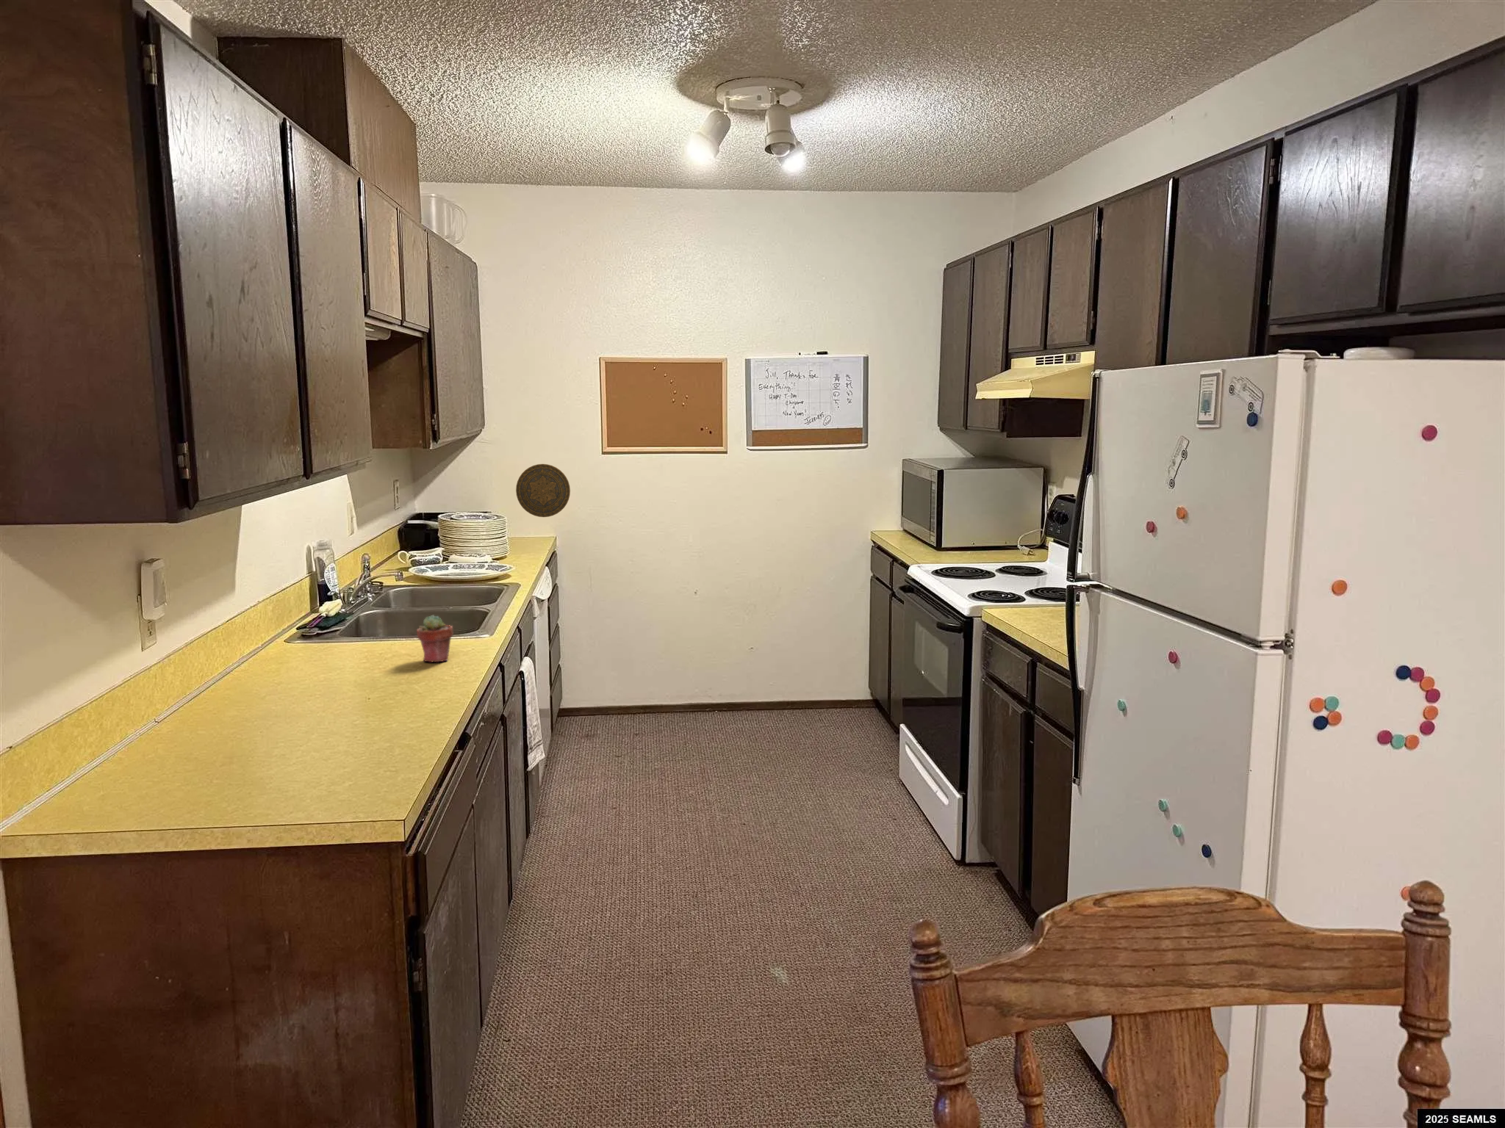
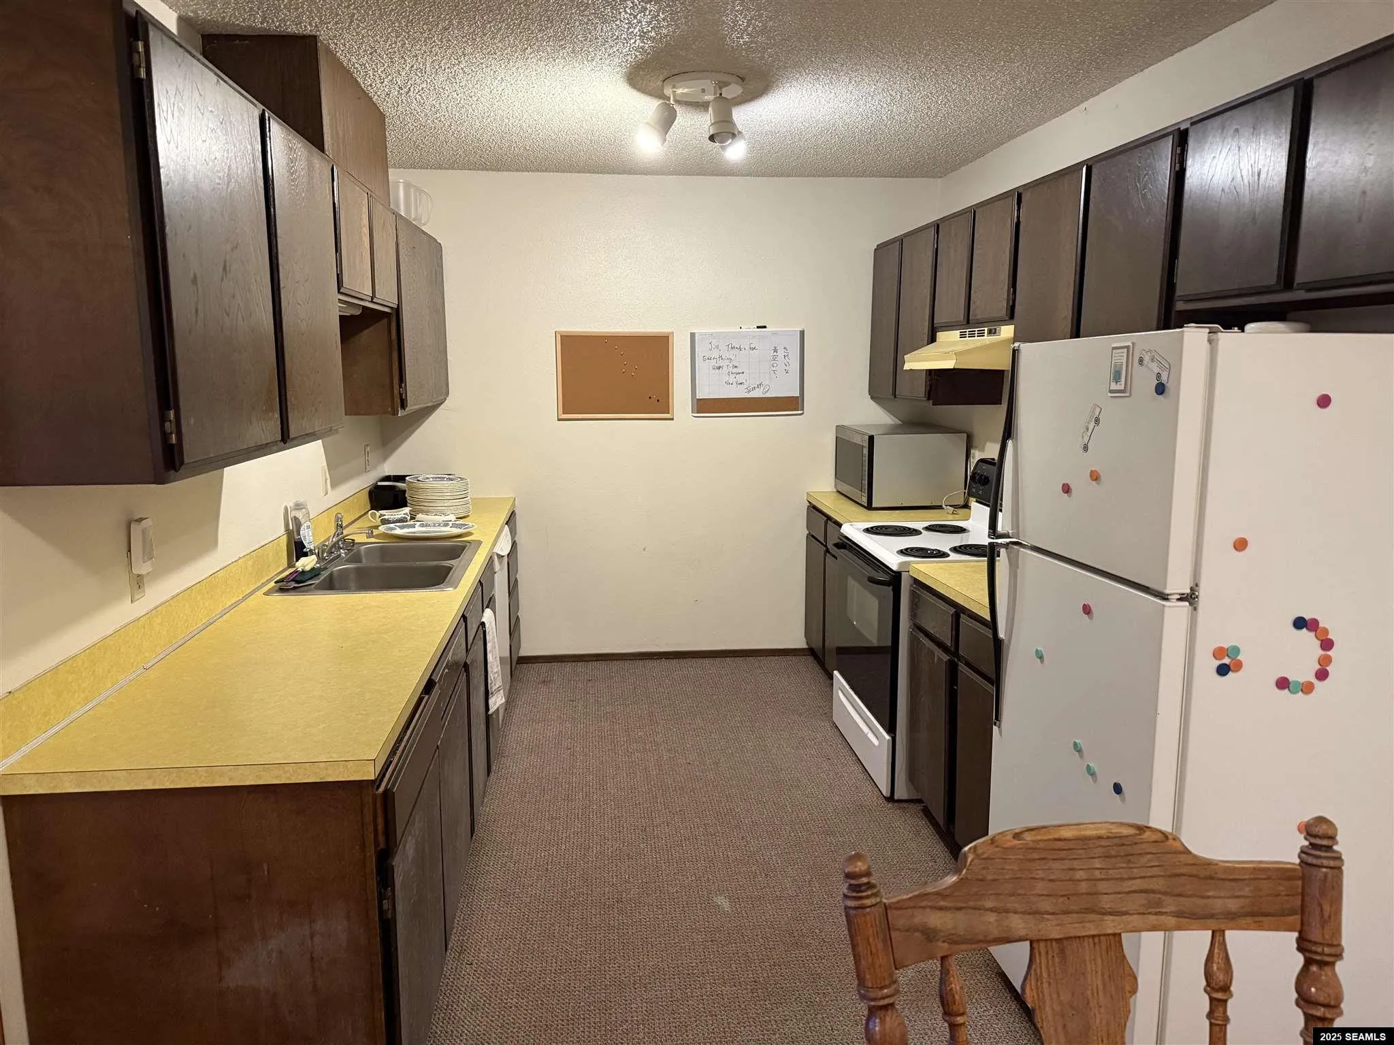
- potted succulent [416,615,454,664]
- decorative plate [515,463,571,518]
